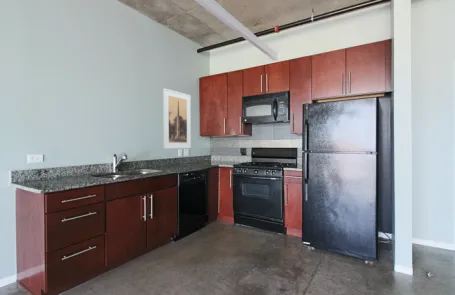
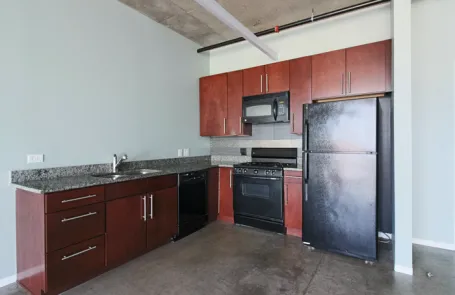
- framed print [162,87,192,149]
